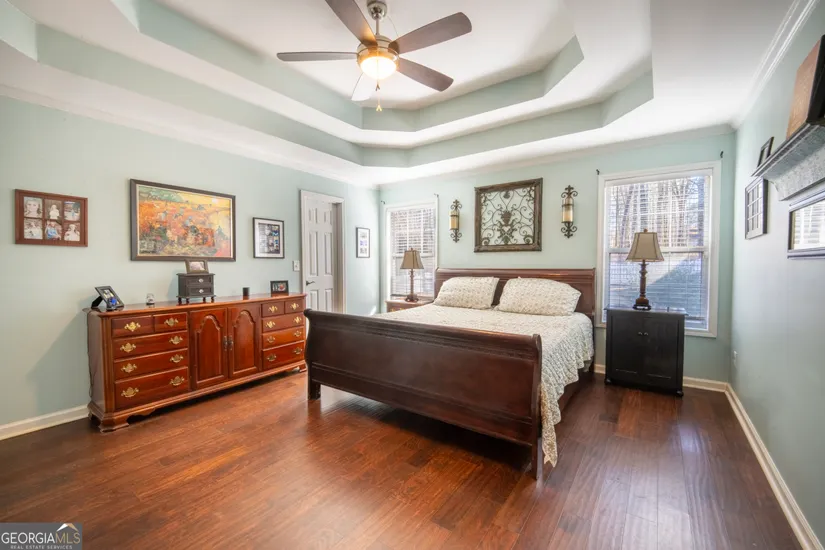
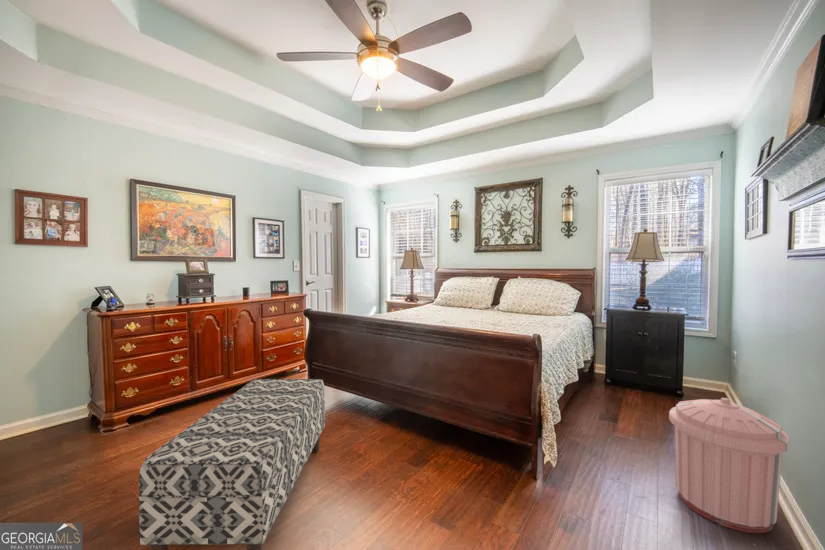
+ trash can [668,397,791,534]
+ bench [138,378,326,550]
